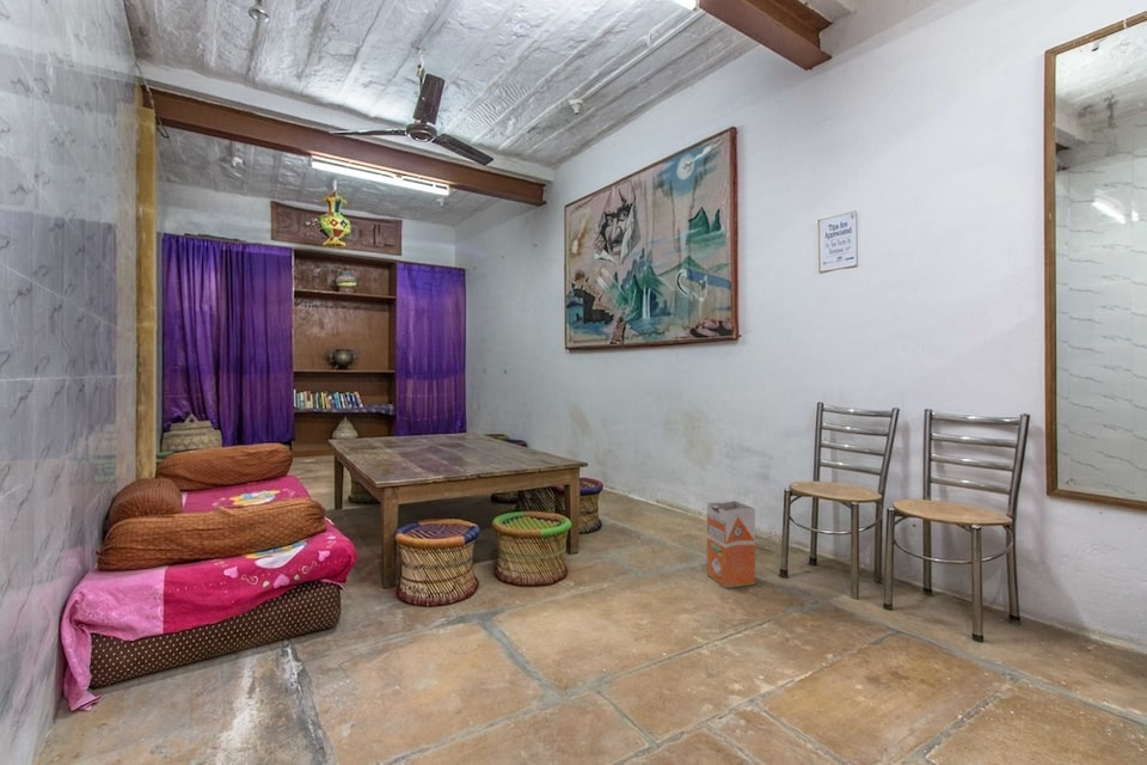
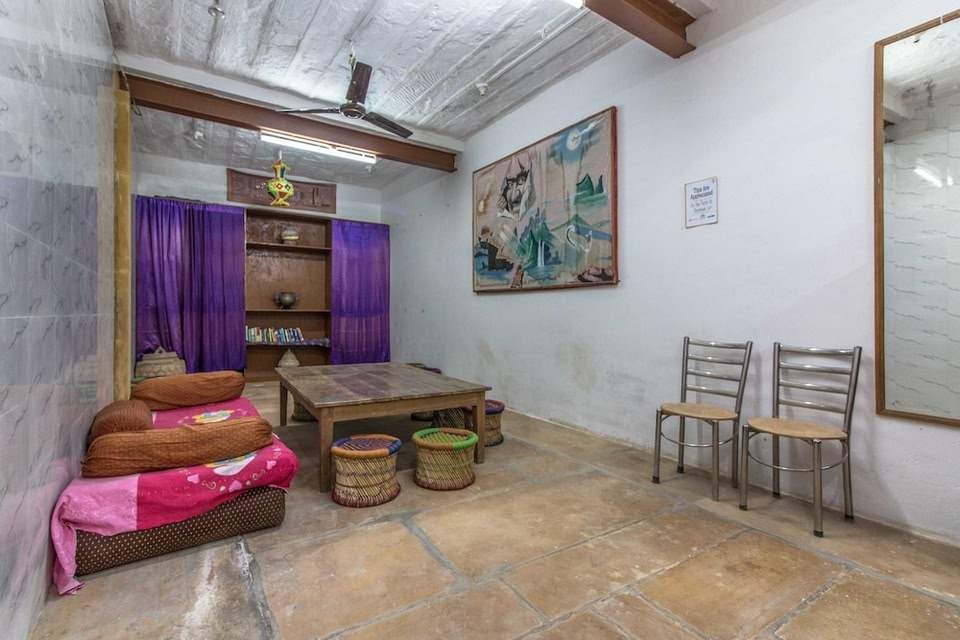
- waste bin [706,500,756,589]
